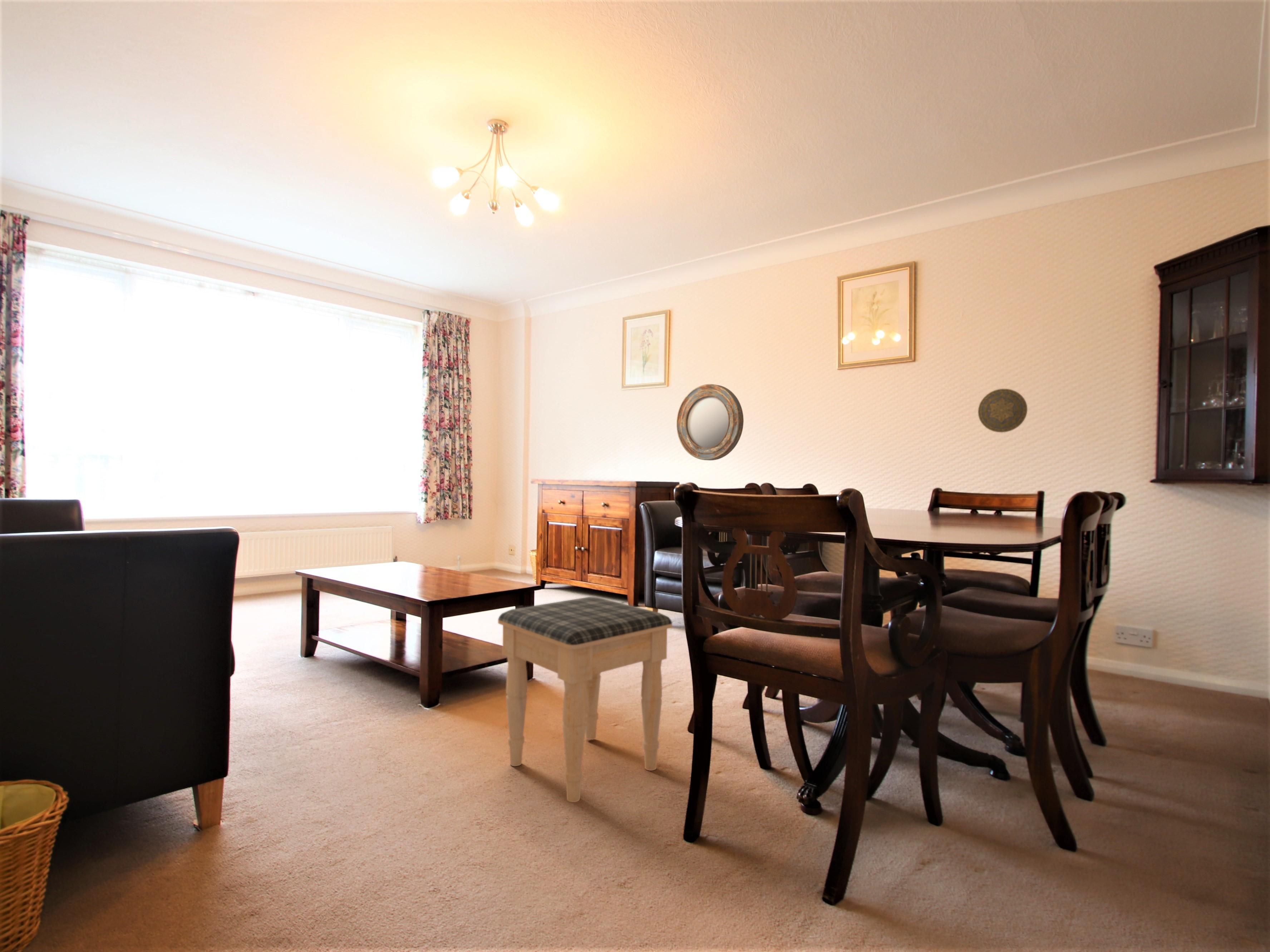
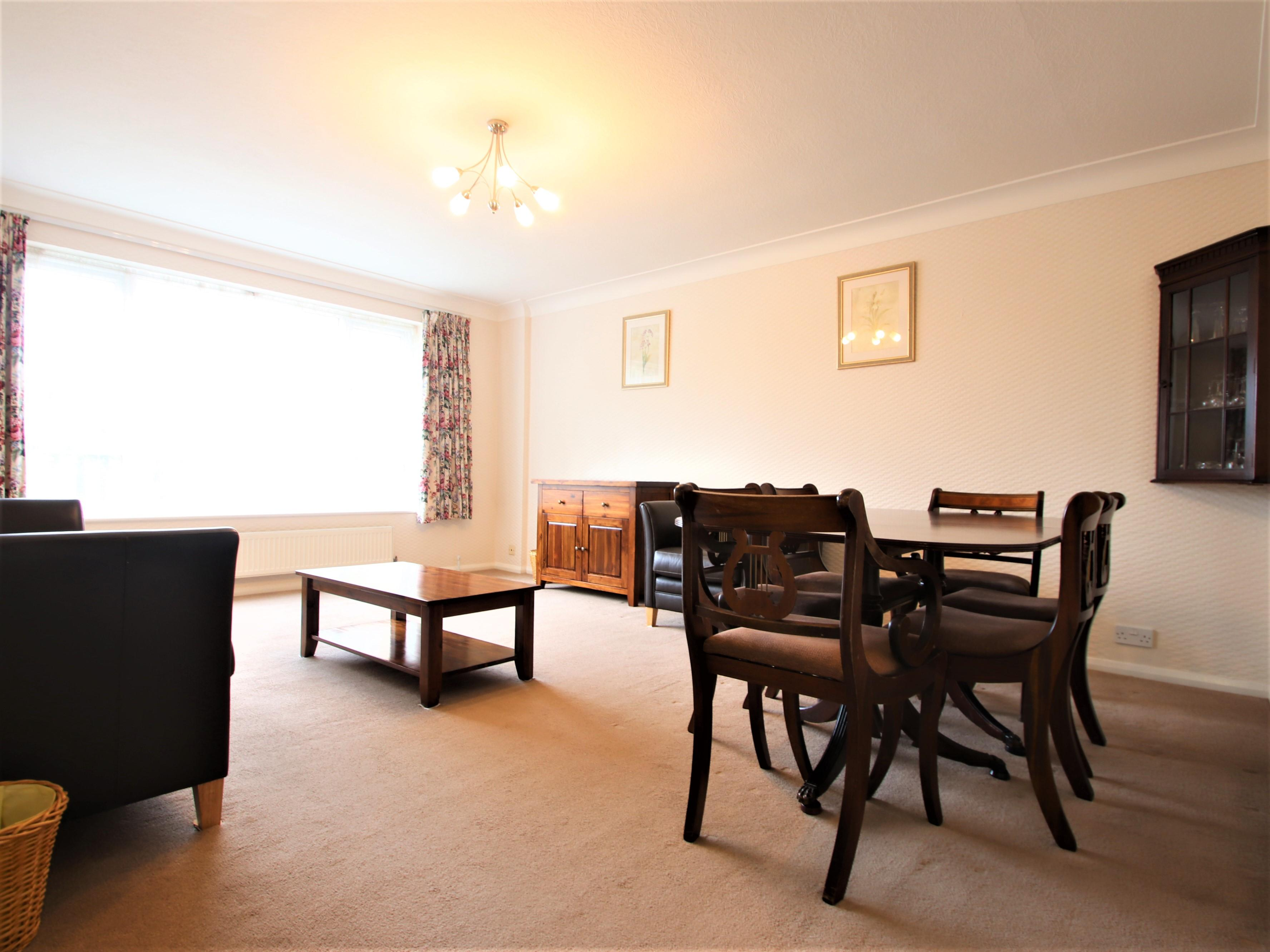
- footstool [498,596,673,803]
- decorative plate [978,388,1028,433]
- home mirror [676,384,744,461]
